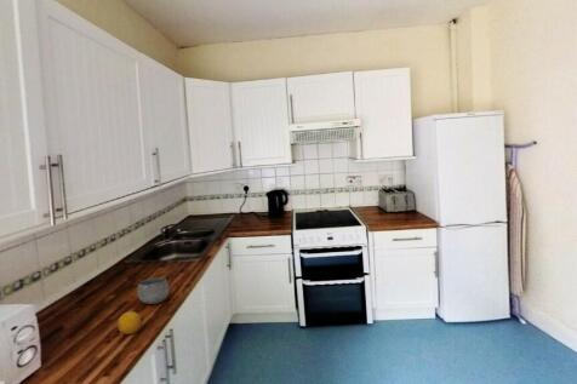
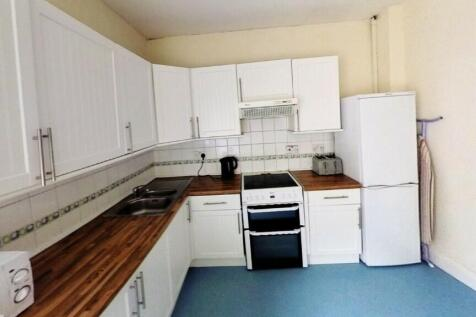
- bowl [136,276,171,305]
- fruit [116,310,142,336]
